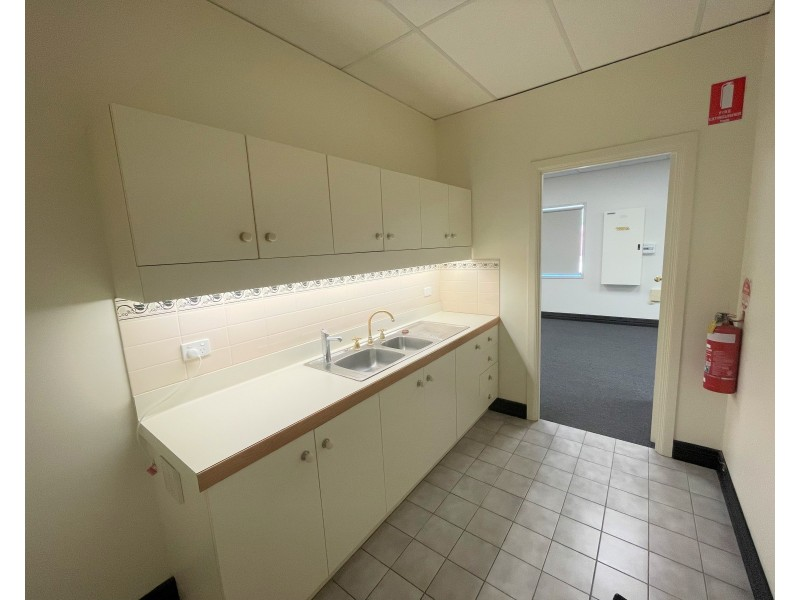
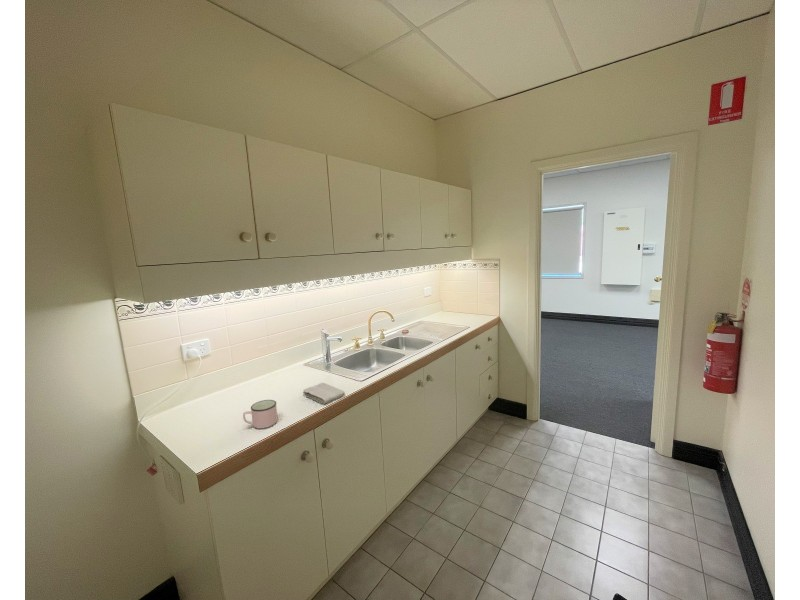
+ washcloth [302,382,346,405]
+ mug [242,399,278,430]
